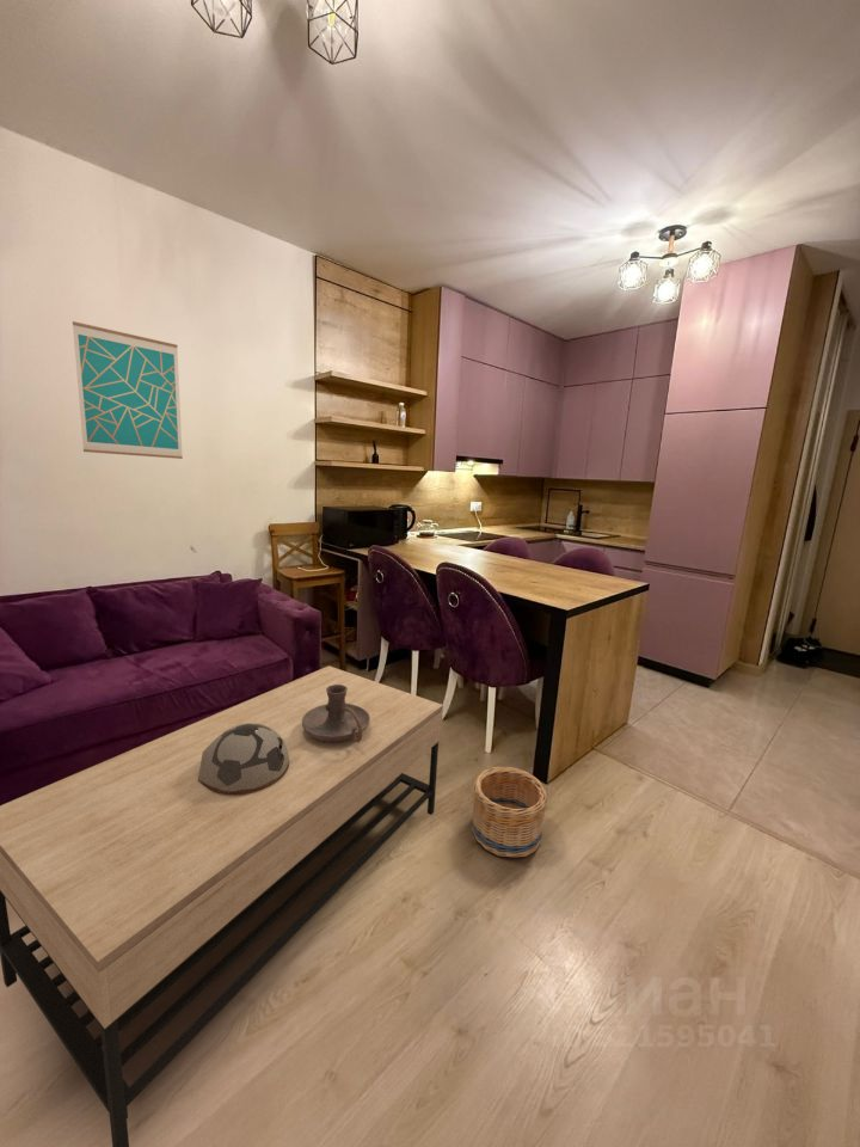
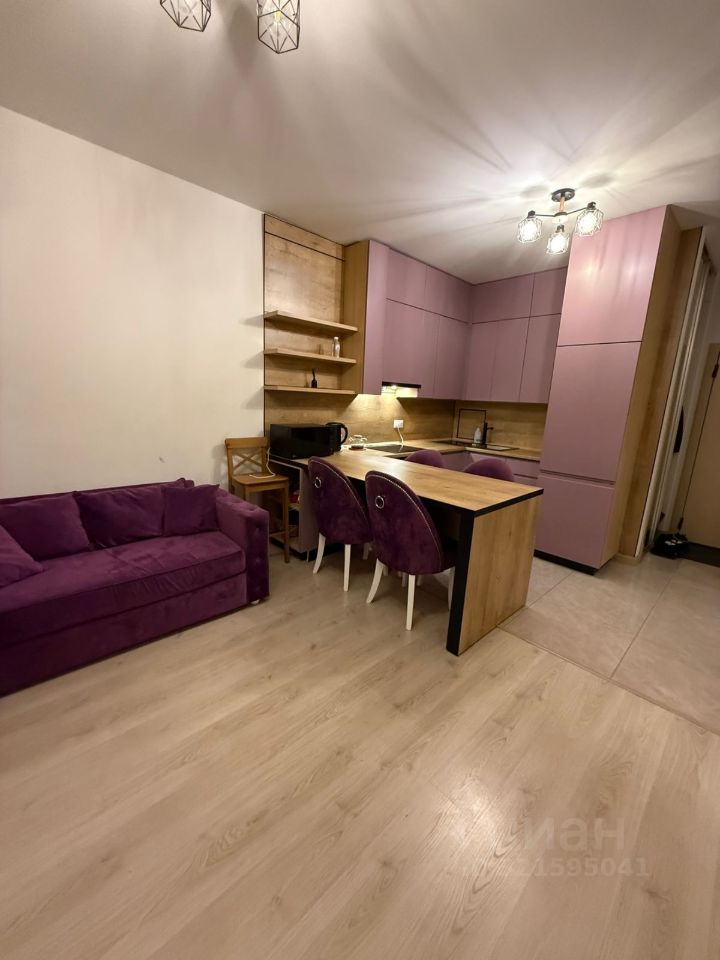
- candle holder [302,685,370,742]
- coffee table [0,664,444,1147]
- wall art [72,320,184,460]
- basket [471,765,548,858]
- decorative bowl [198,723,289,795]
